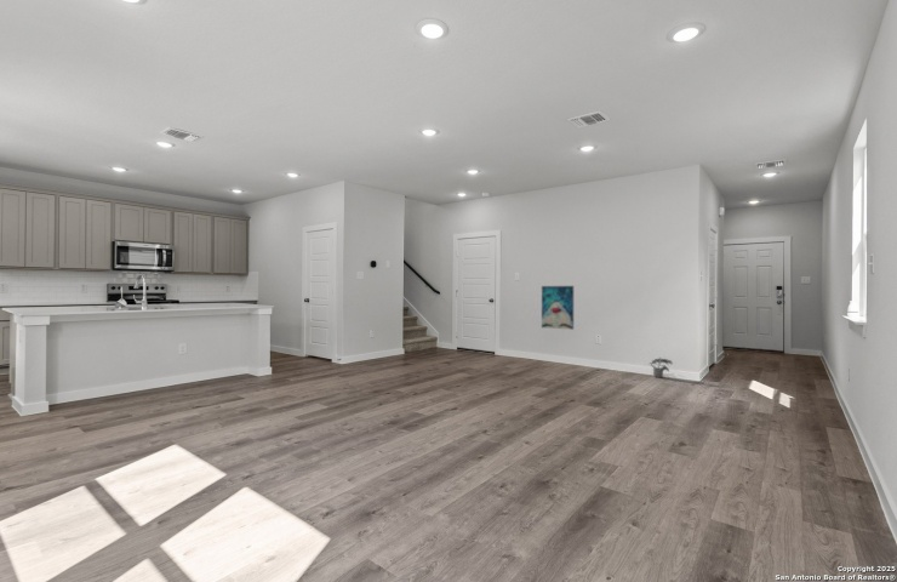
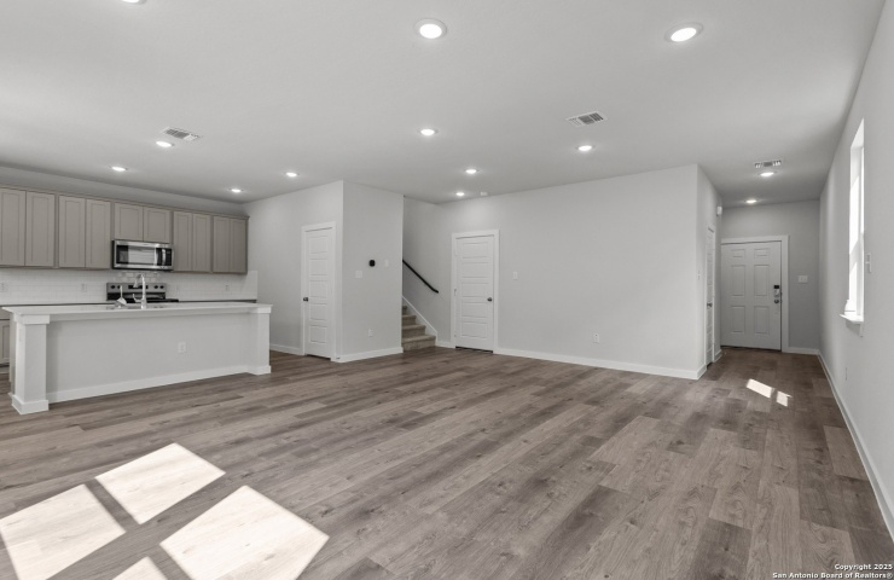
- wall art [541,285,575,331]
- potted plant [649,356,674,380]
